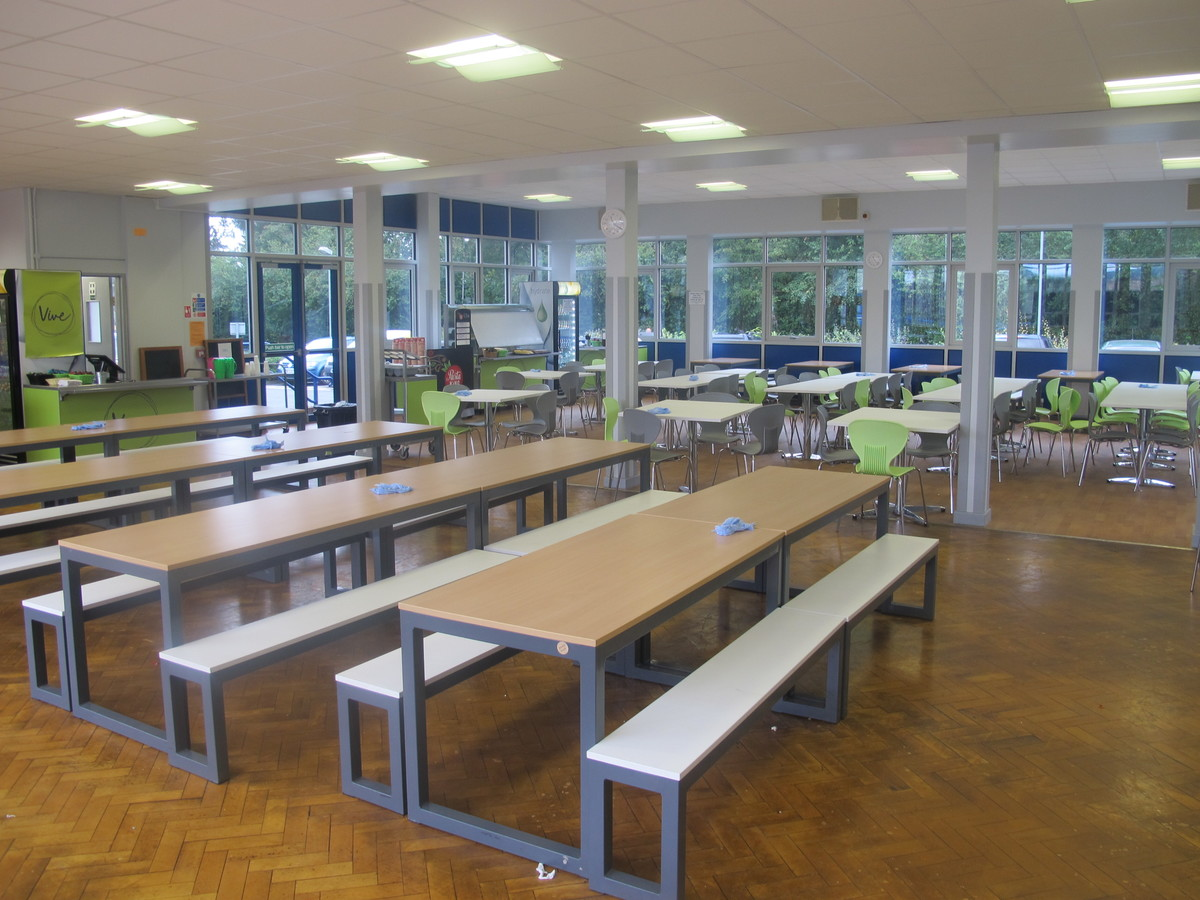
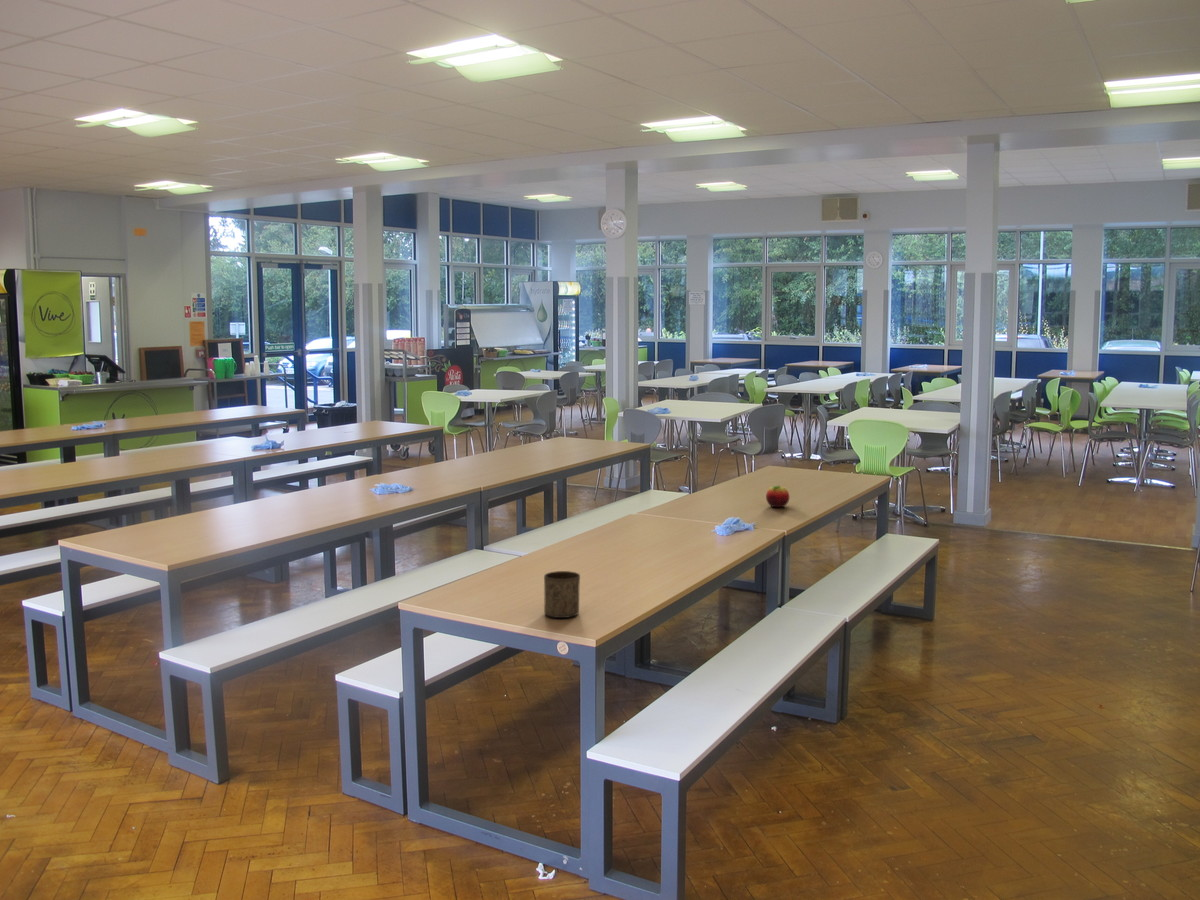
+ cup [543,570,581,619]
+ fruit [765,484,790,508]
